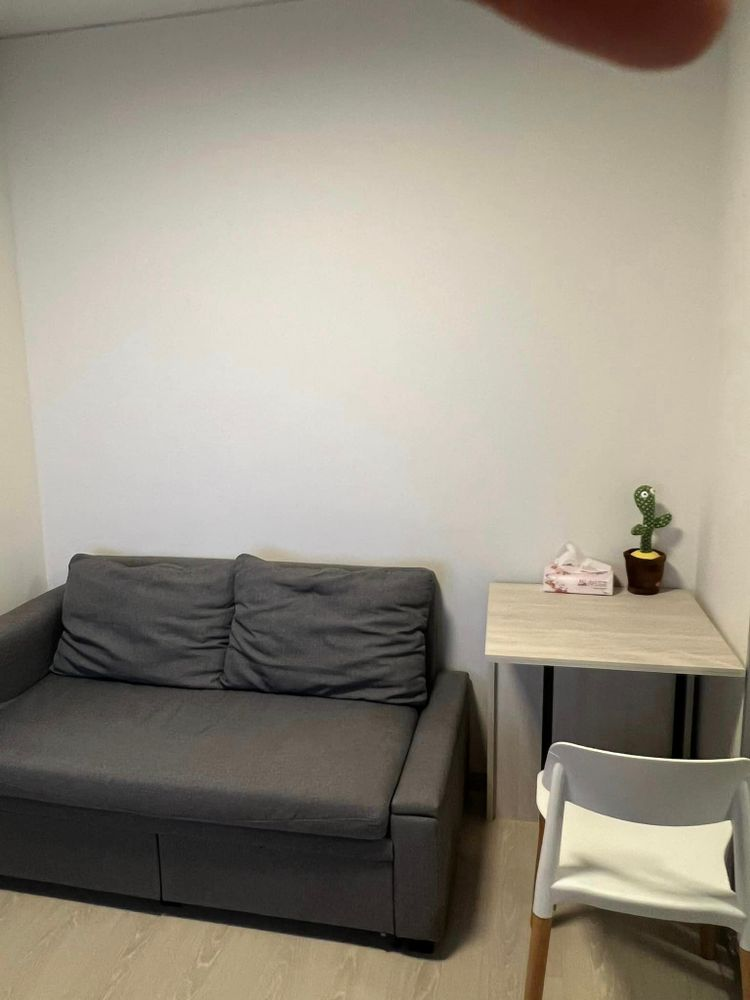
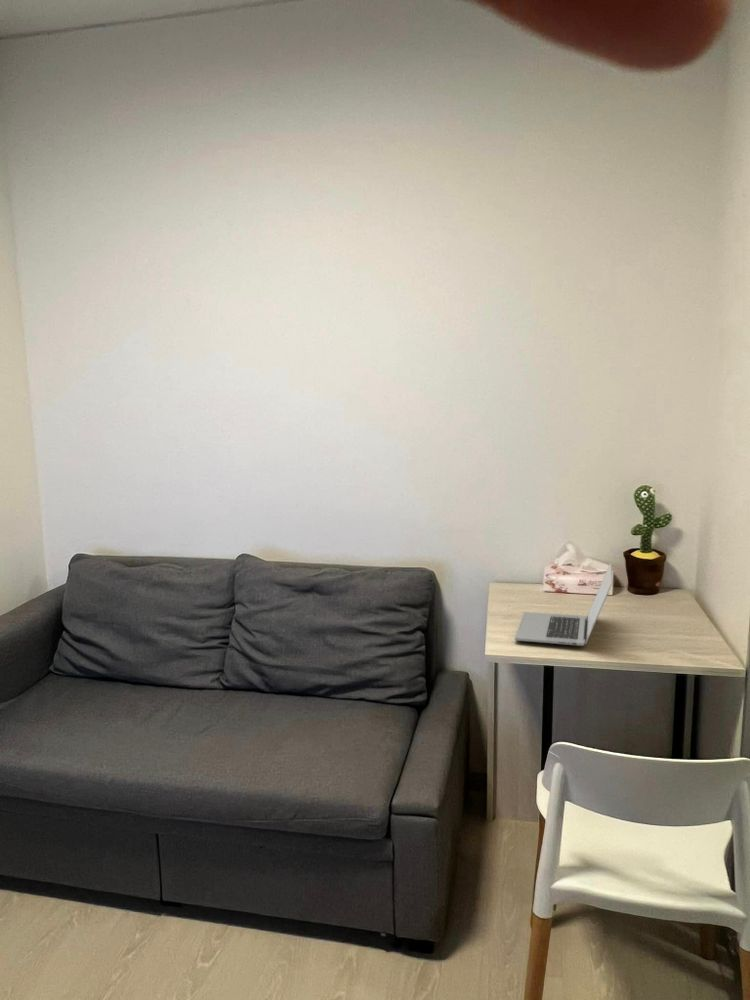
+ laptop [514,561,614,647]
